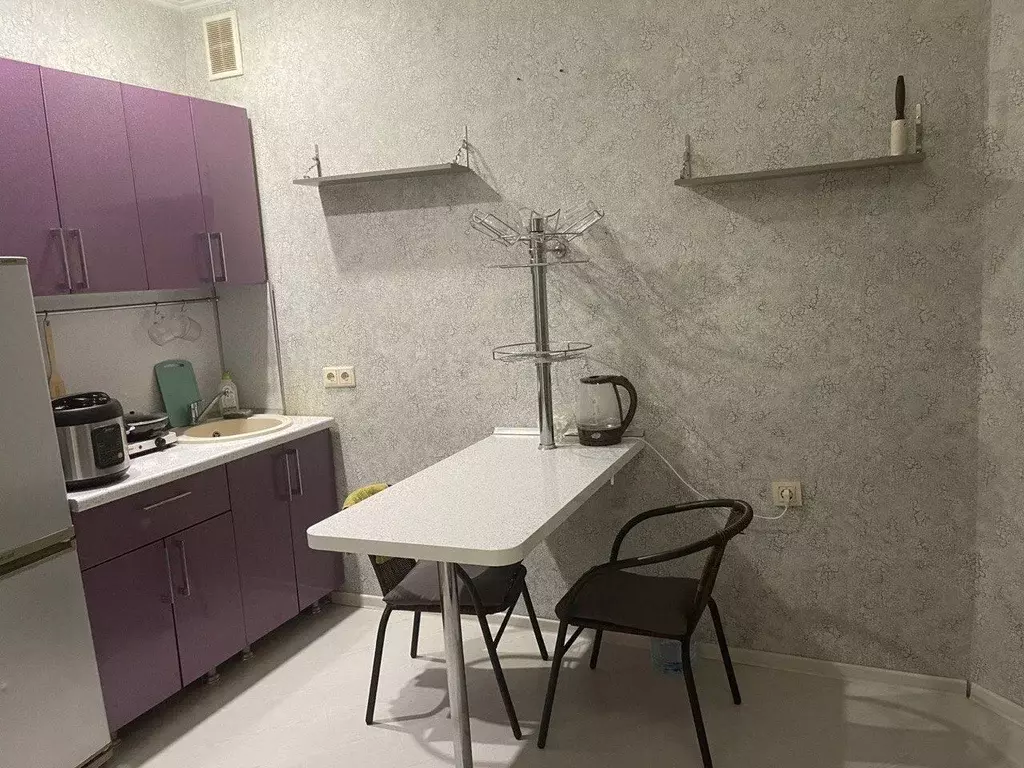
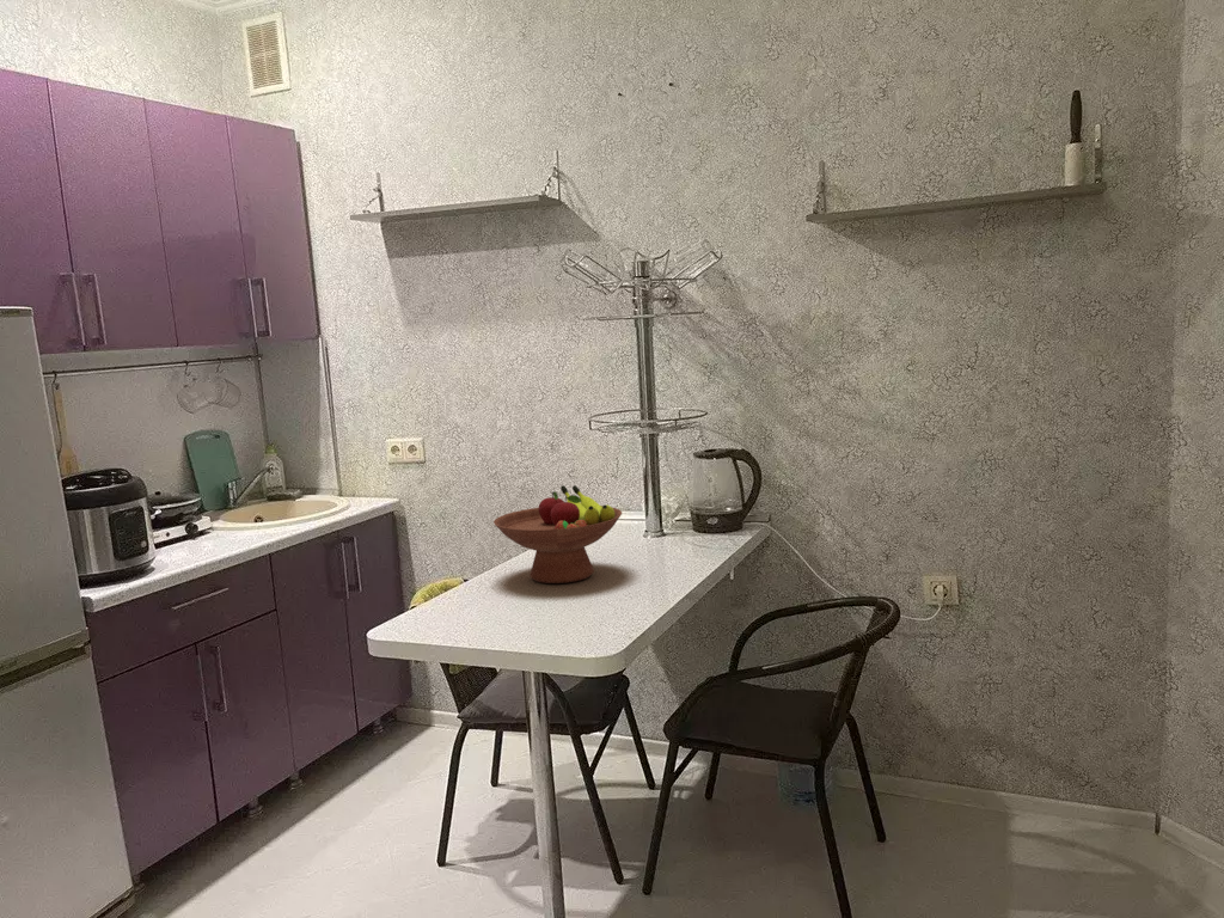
+ fruit bowl [492,484,623,585]
